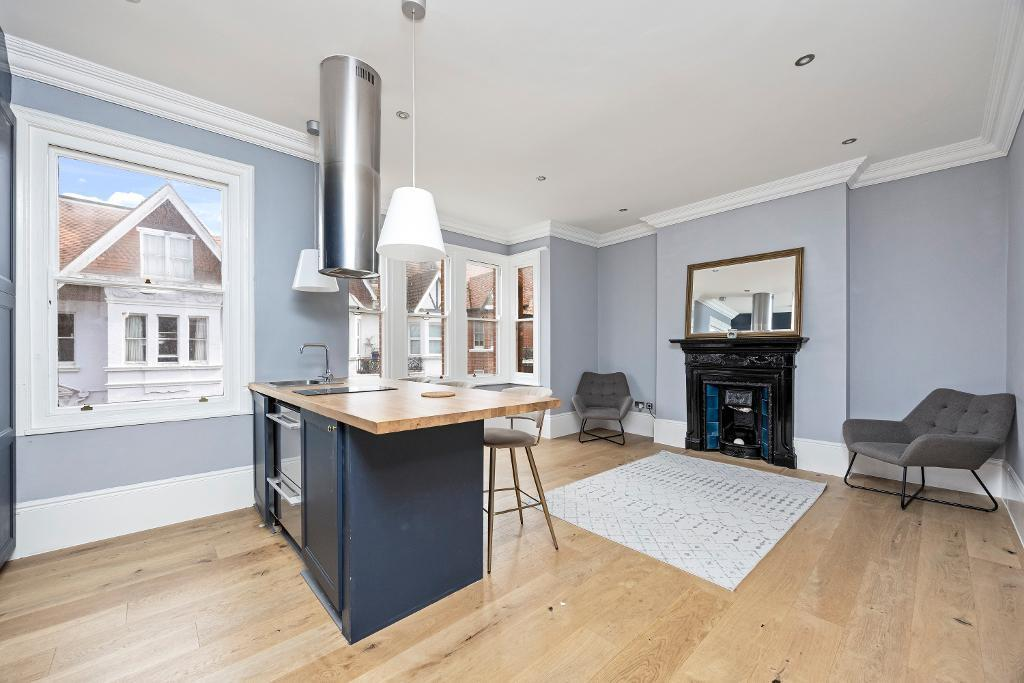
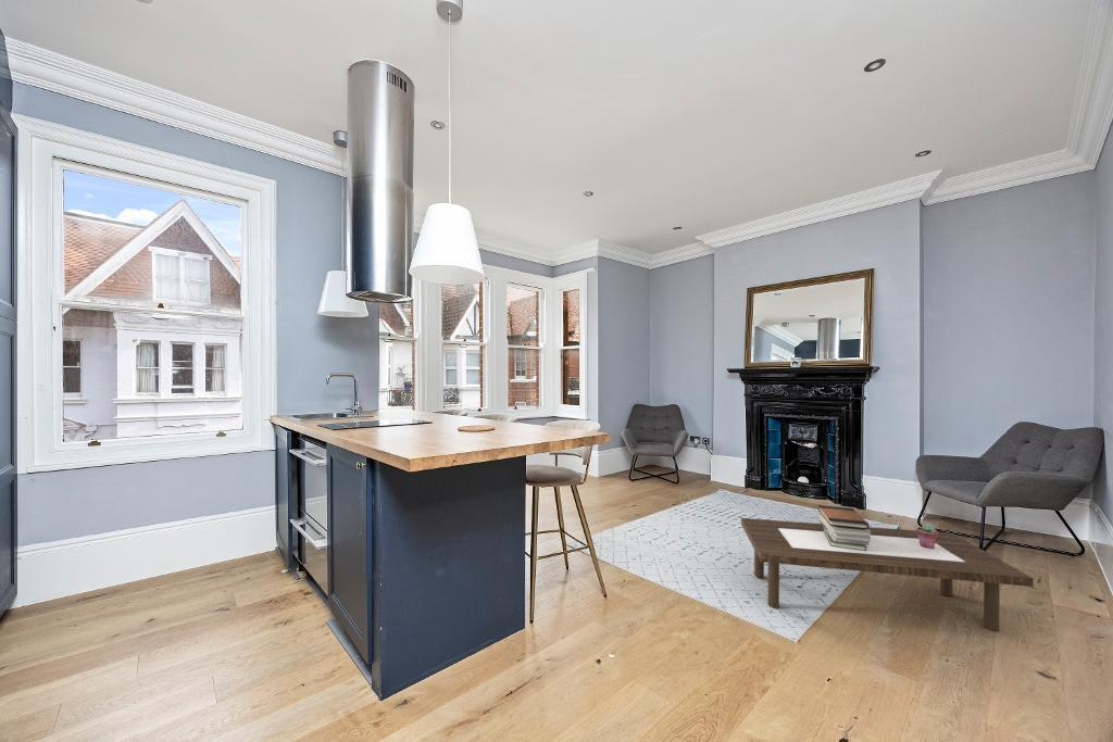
+ book stack [817,504,871,551]
+ potted succulent [915,523,940,549]
+ coffee table [740,517,1035,633]
